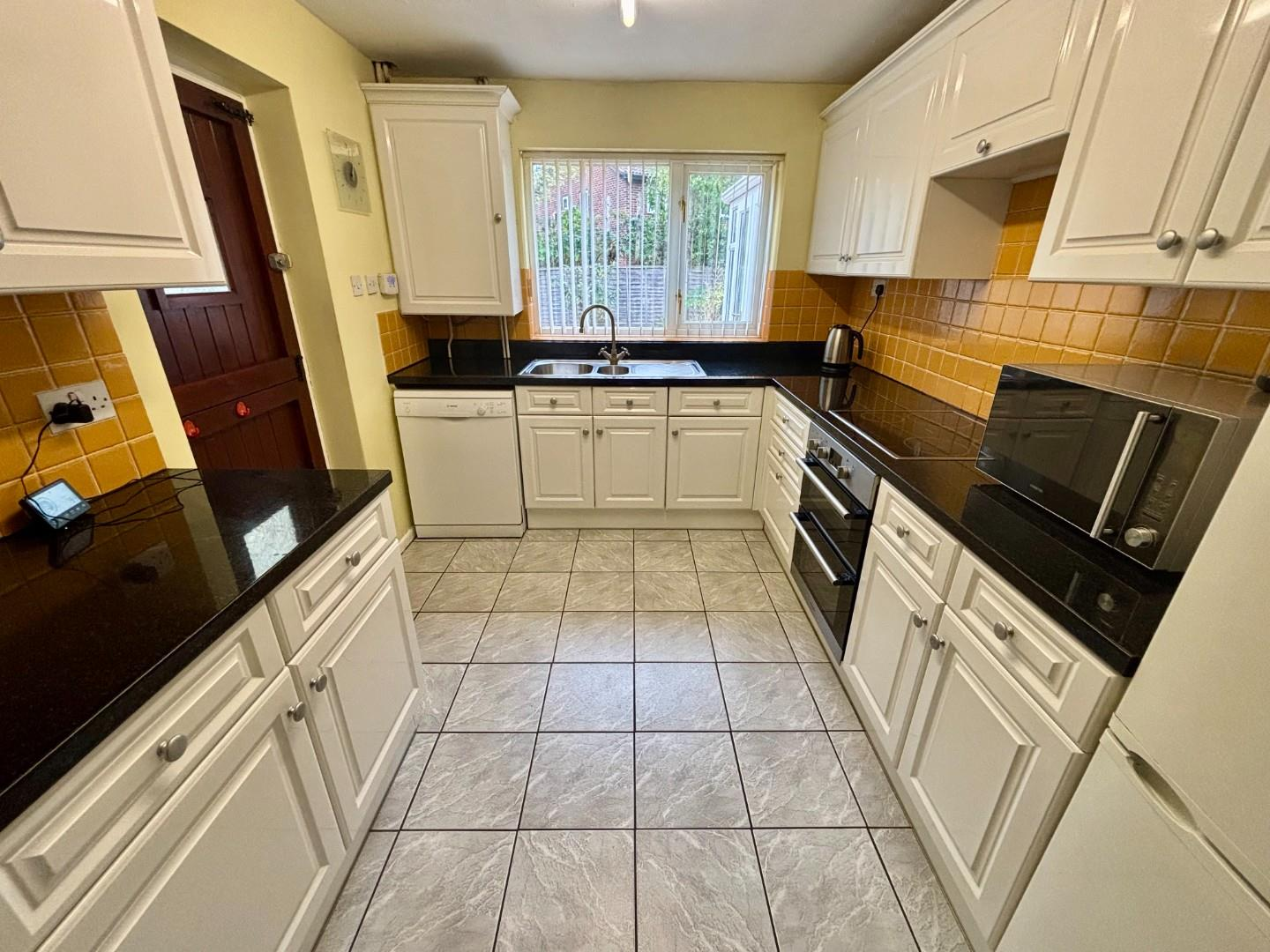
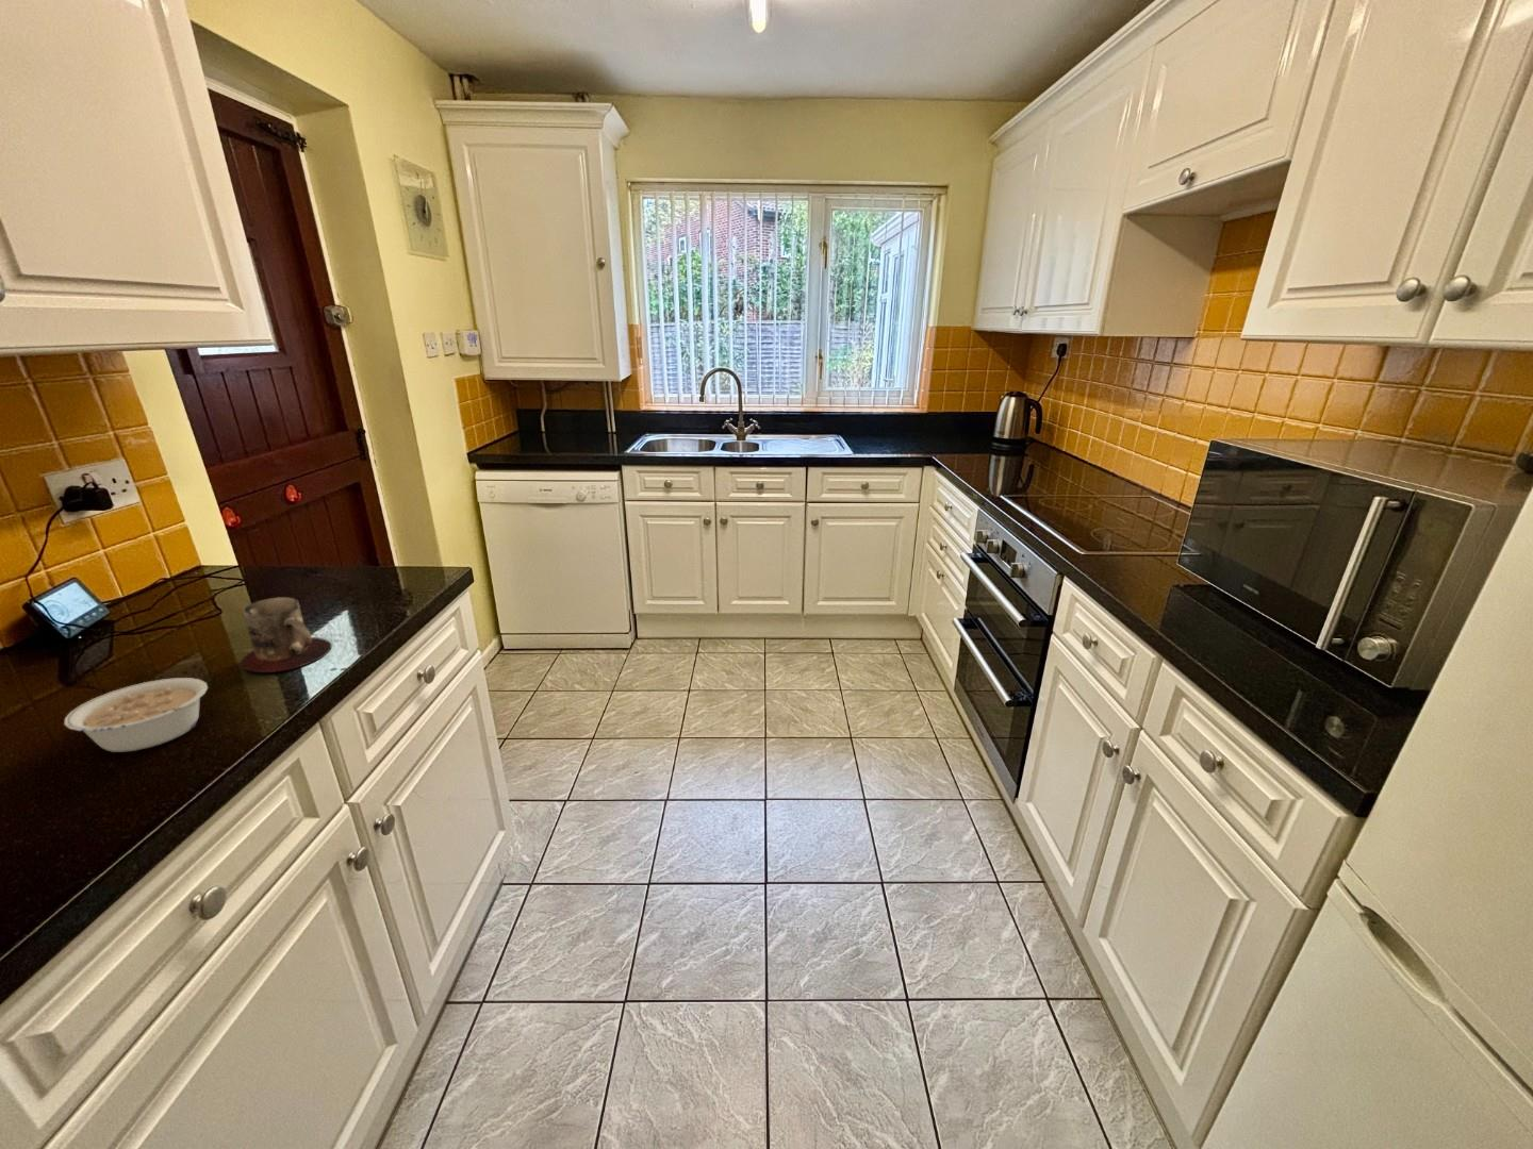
+ legume [63,677,209,753]
+ mug [239,596,333,673]
